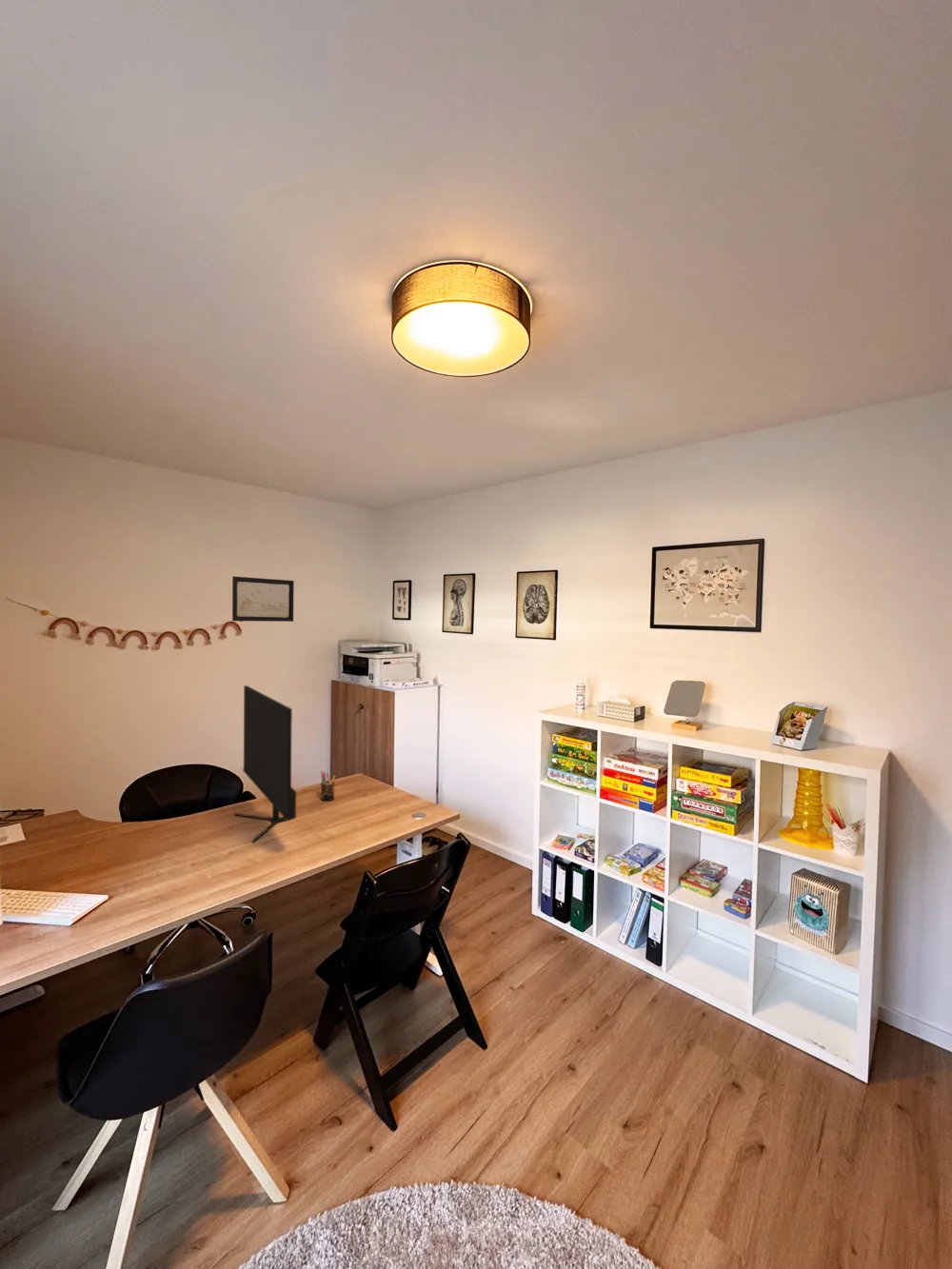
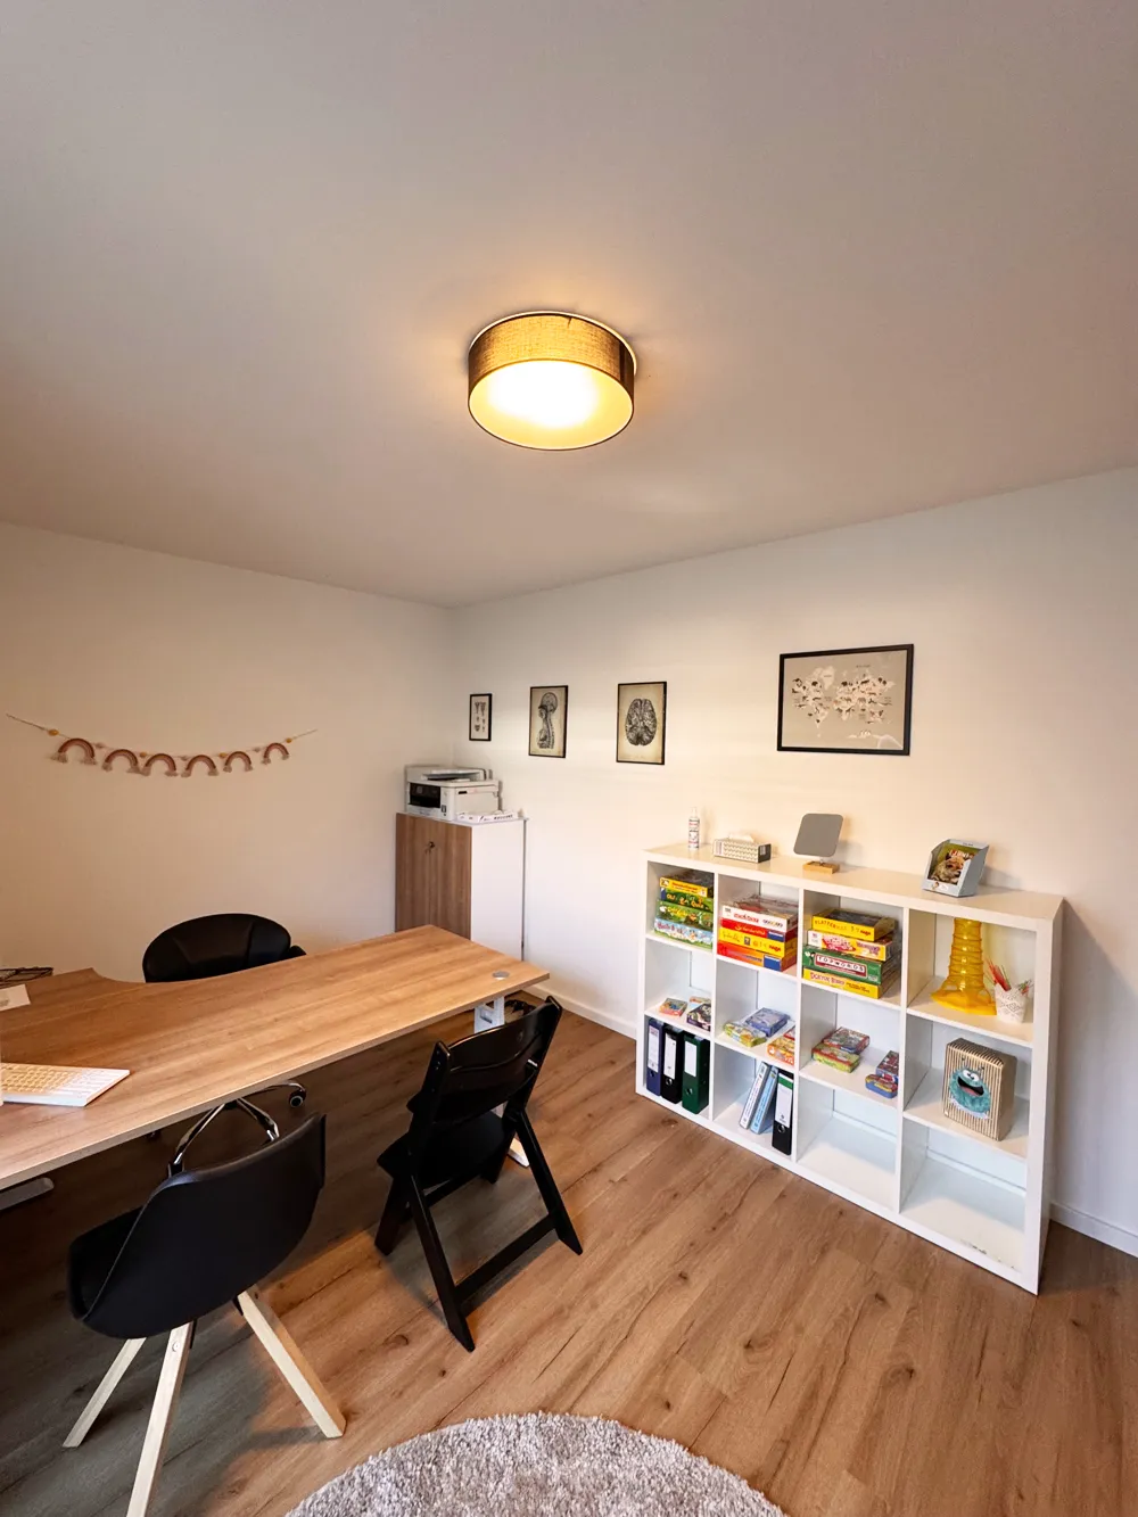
- pen holder [320,770,337,802]
- wall art [231,575,295,623]
- monitor [233,684,297,844]
